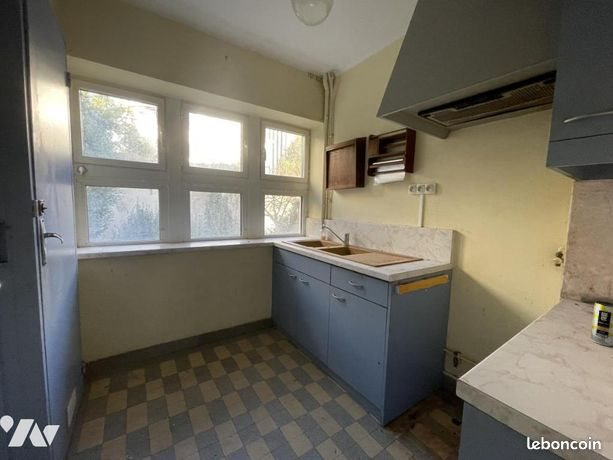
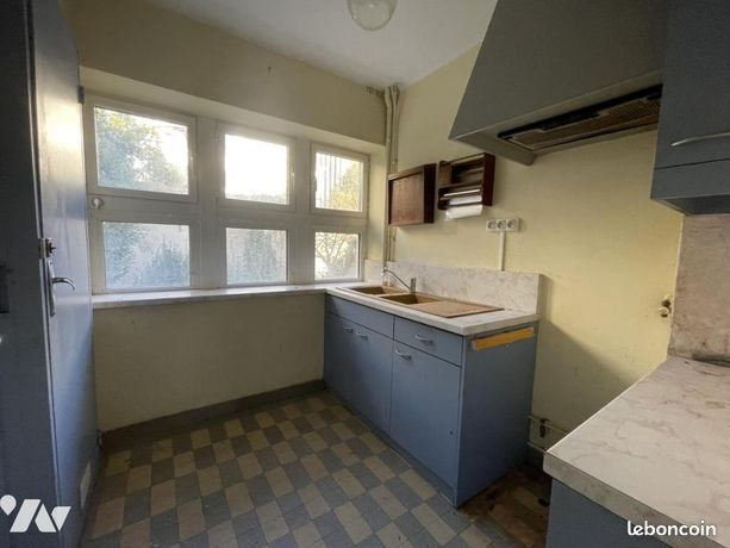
- beverage can [589,300,613,347]
